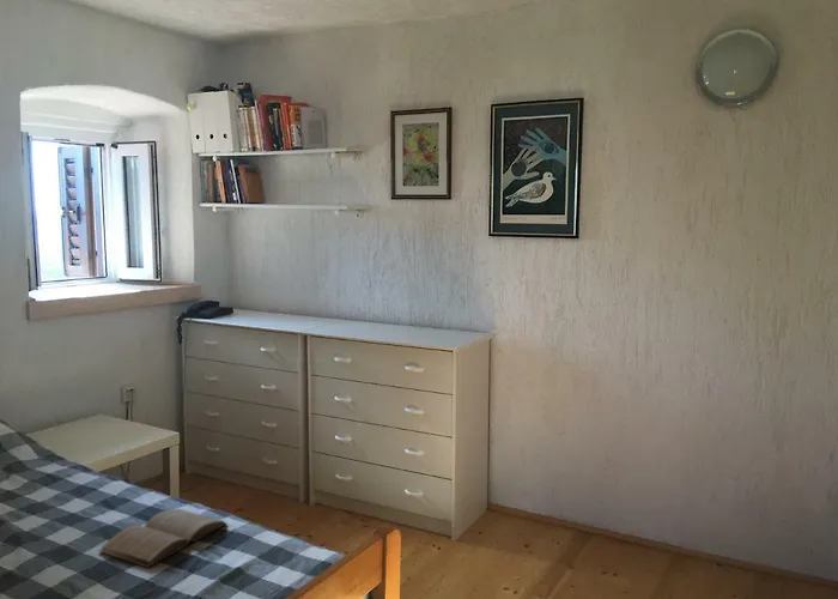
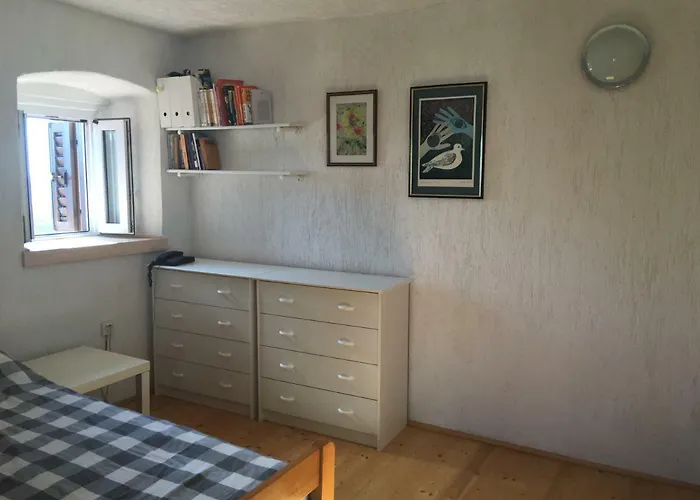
- book [98,508,227,569]
